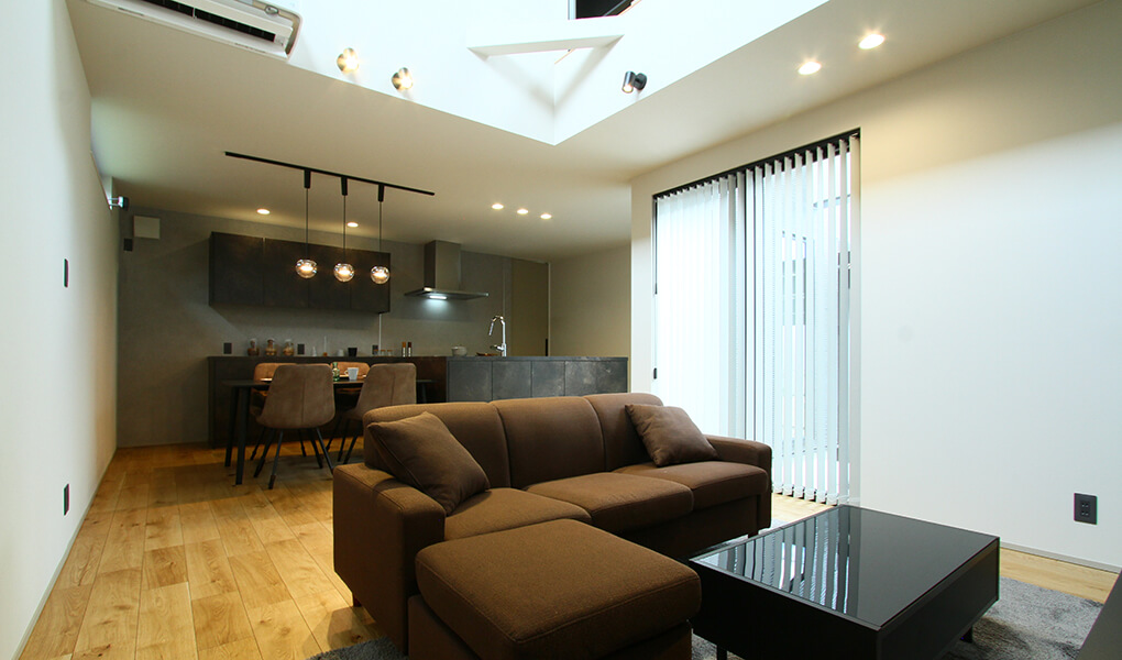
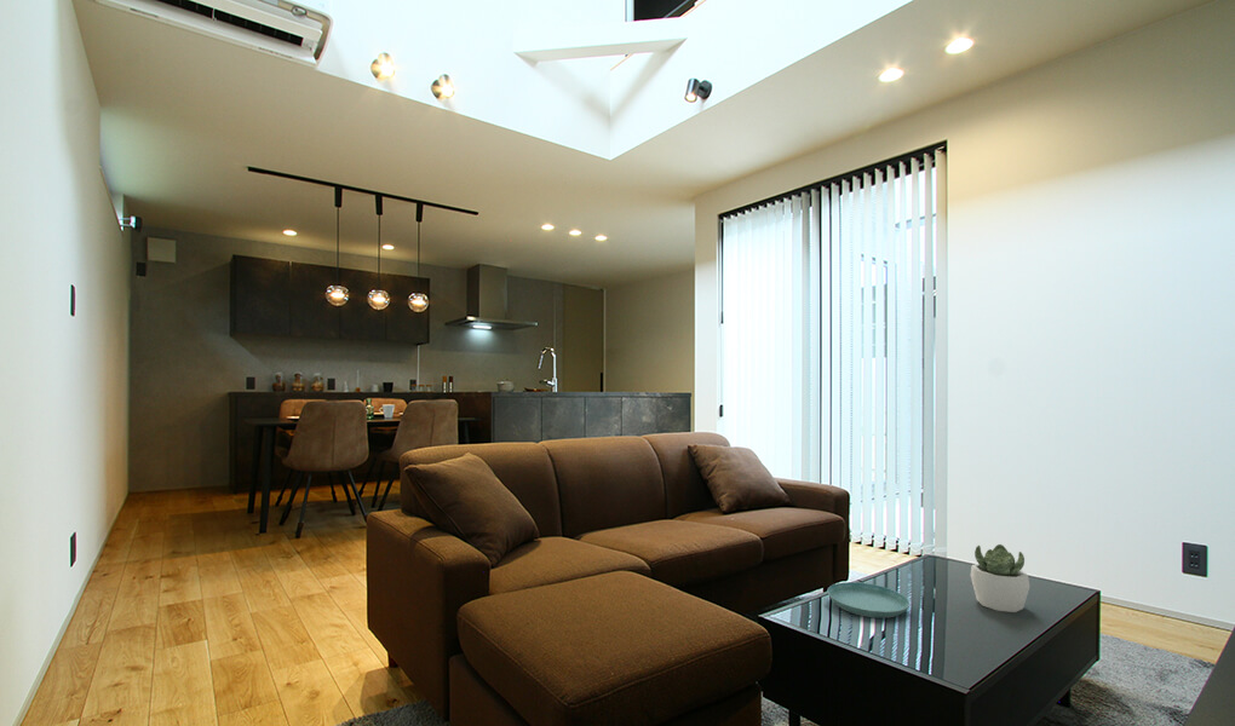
+ saucer [826,581,911,620]
+ succulent plant [970,543,1030,613]
